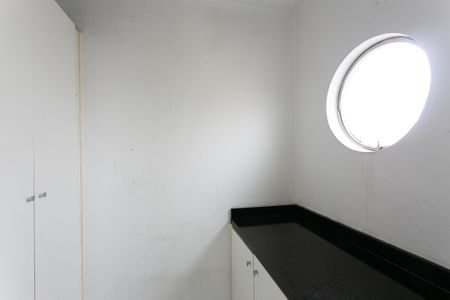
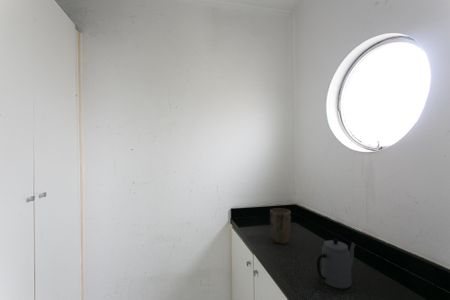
+ plant pot [269,207,292,245]
+ teapot [316,238,356,289]
